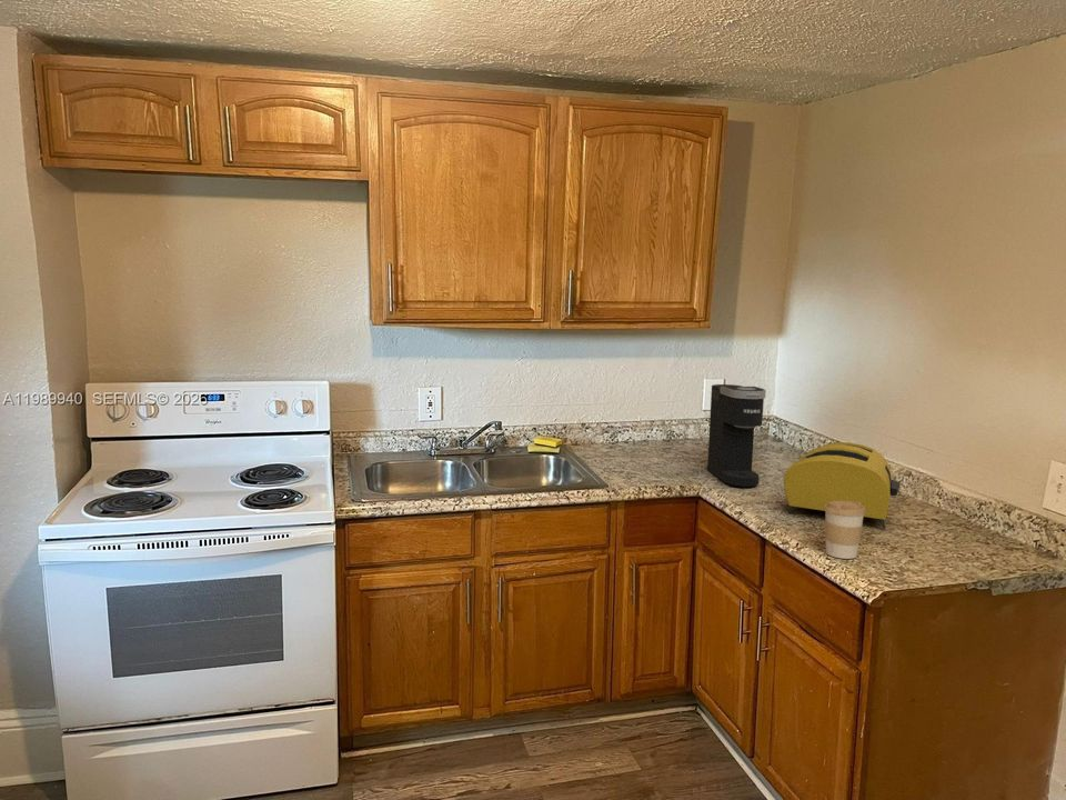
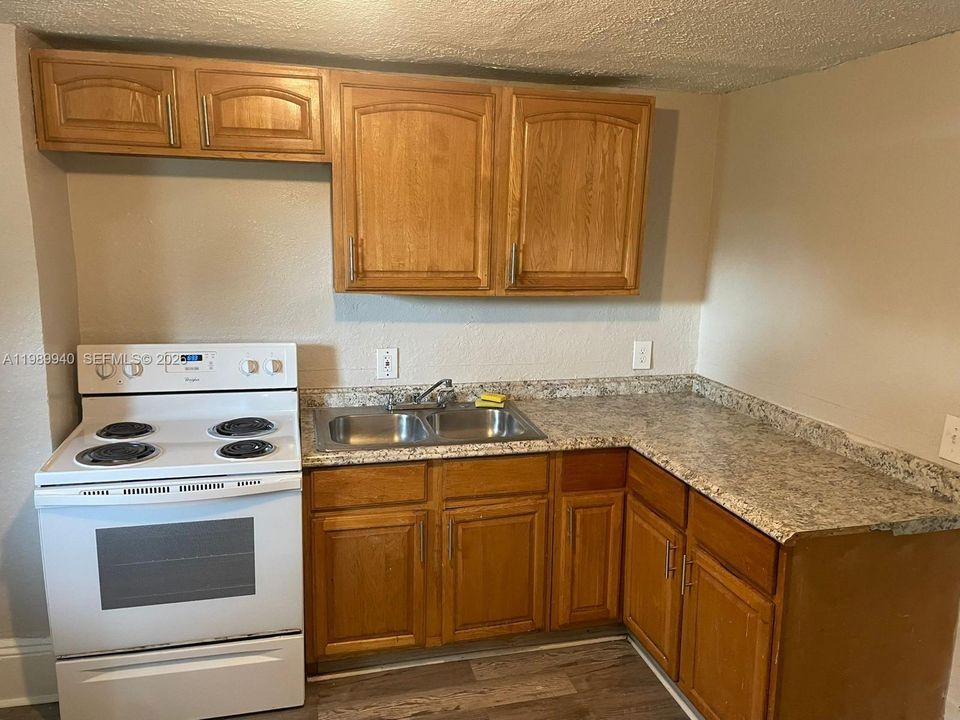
- coffee cup [824,501,866,560]
- coffee maker [706,383,767,488]
- toaster [783,441,902,530]
